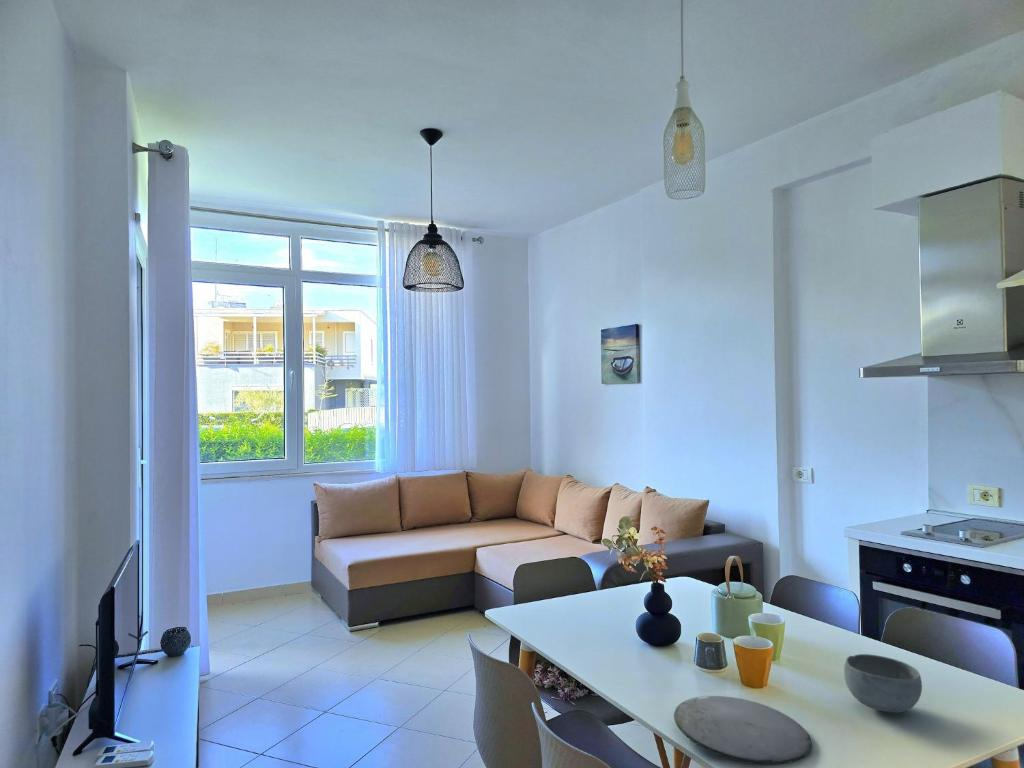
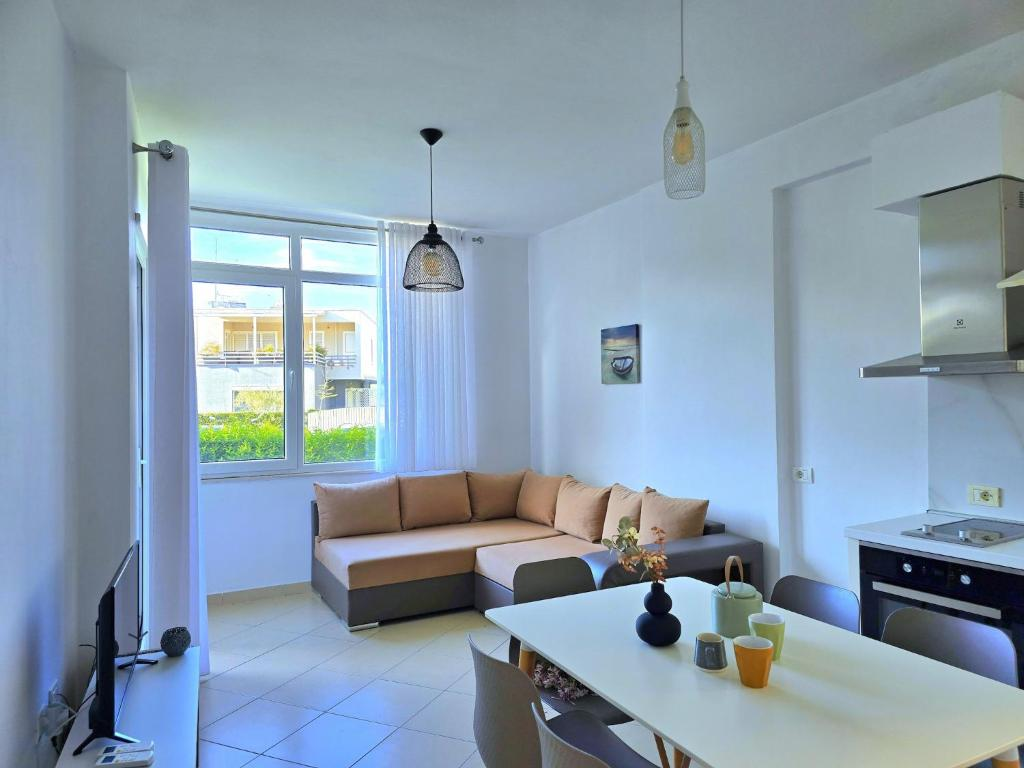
- bowl [843,653,923,714]
- plate [673,695,813,766]
